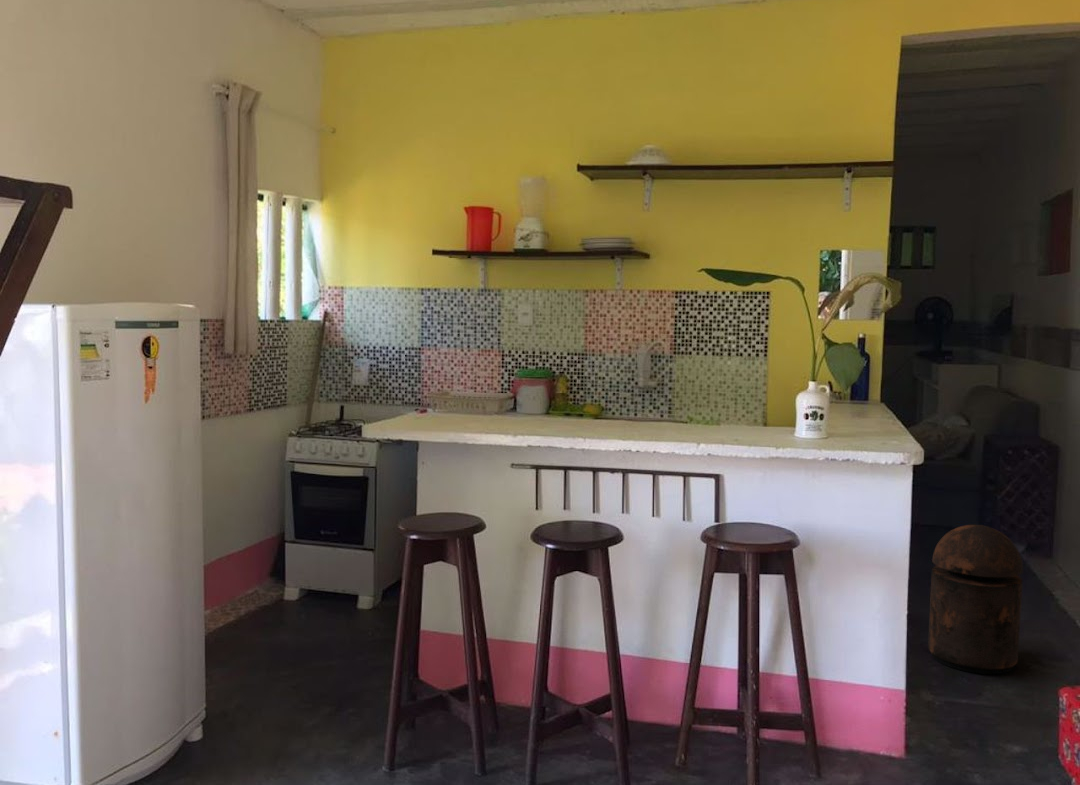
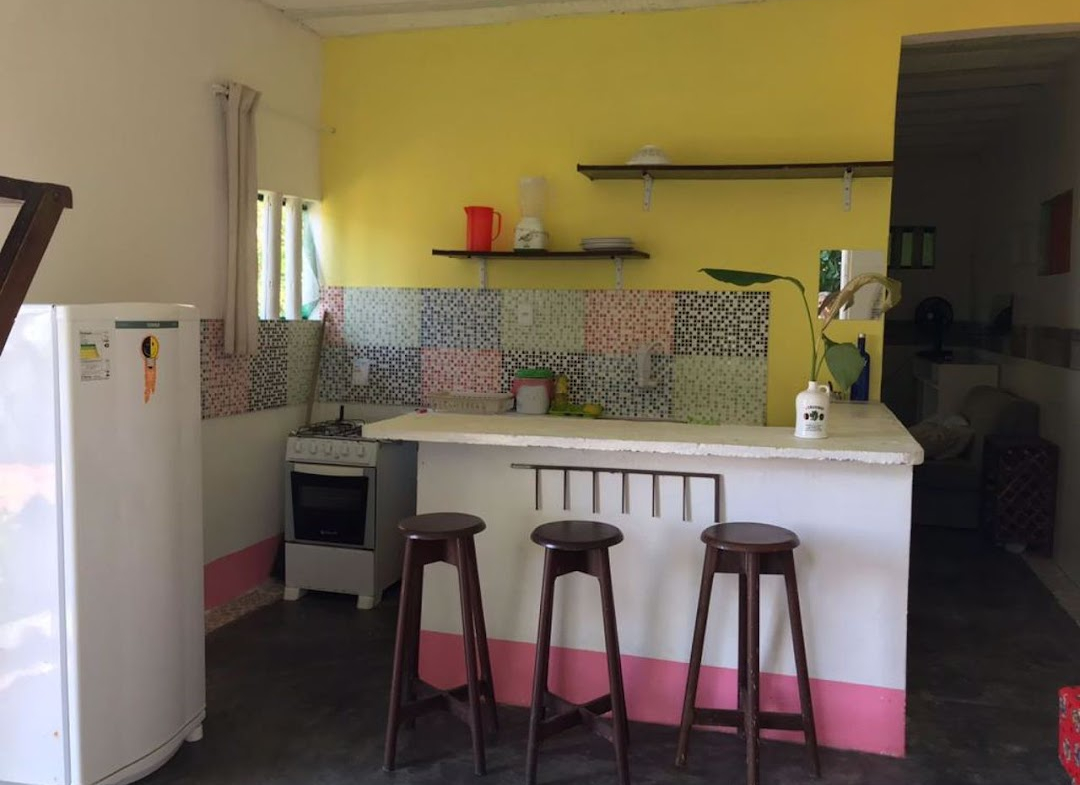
- trash can [927,524,1024,675]
